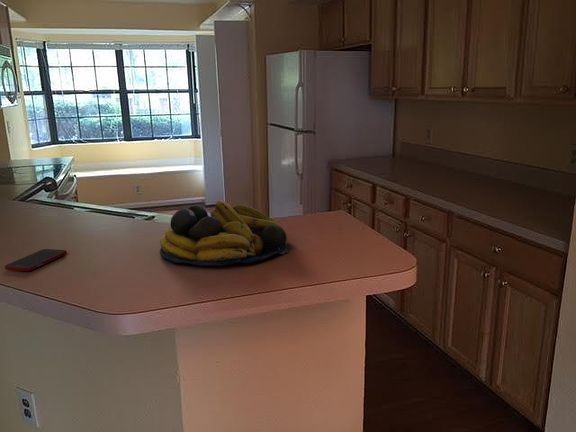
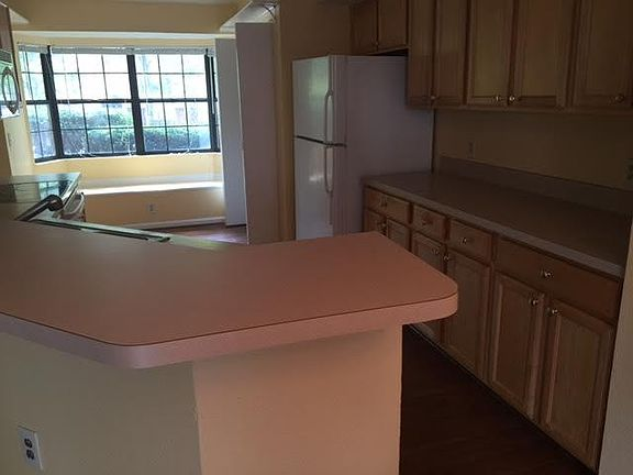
- cell phone [4,248,68,272]
- fruit bowl [159,199,289,267]
